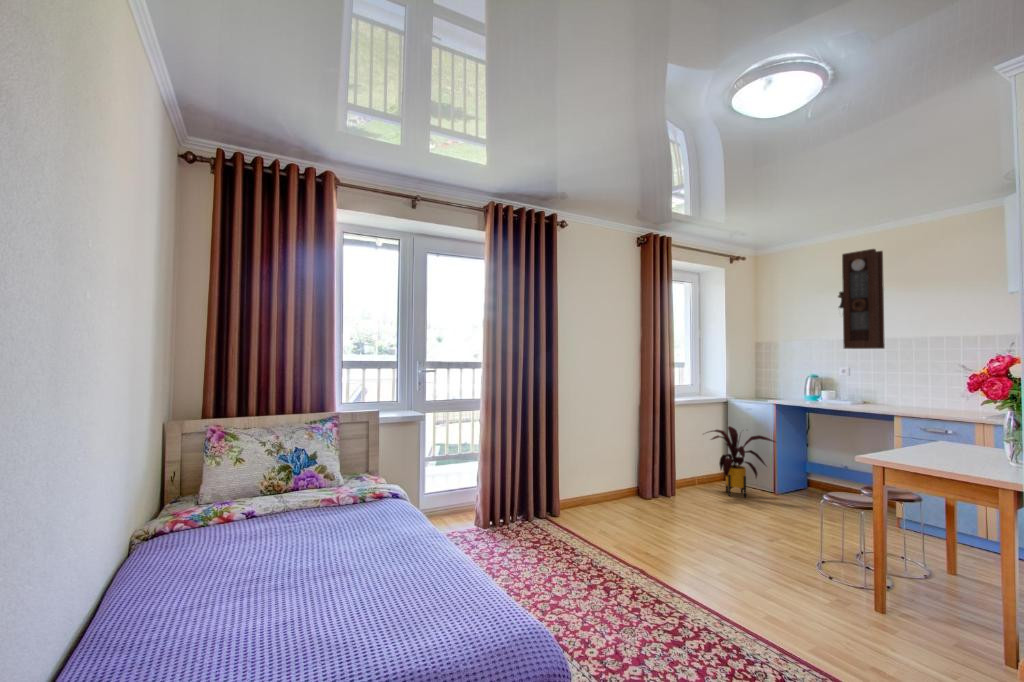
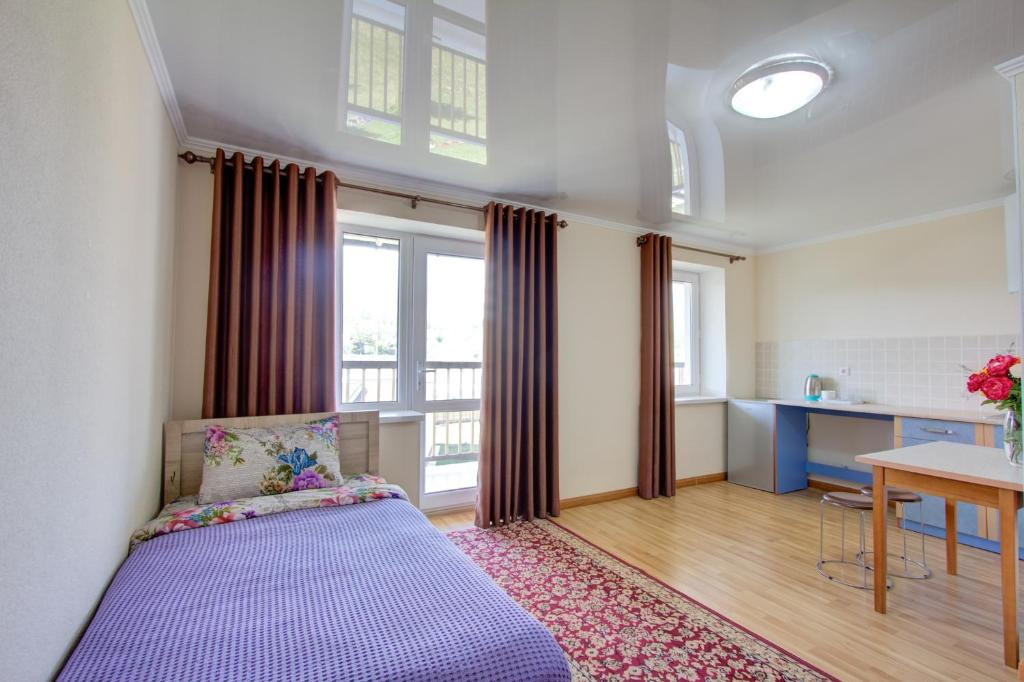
- house plant [701,425,778,499]
- pendulum clock [837,248,886,350]
